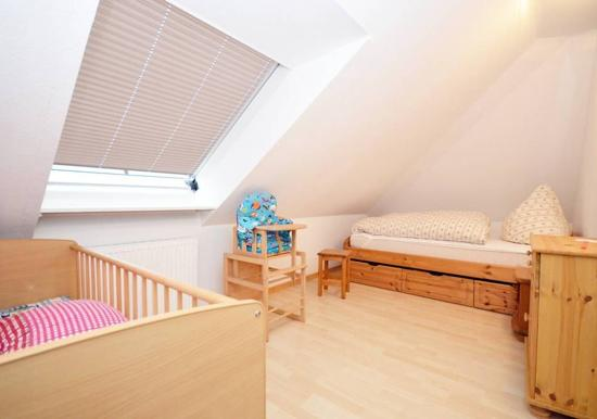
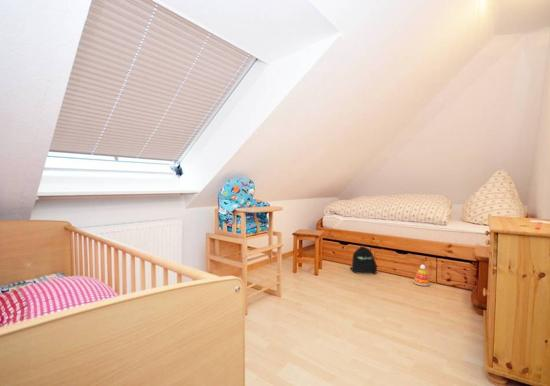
+ stacking toy [412,264,430,287]
+ backpack [349,245,378,276]
